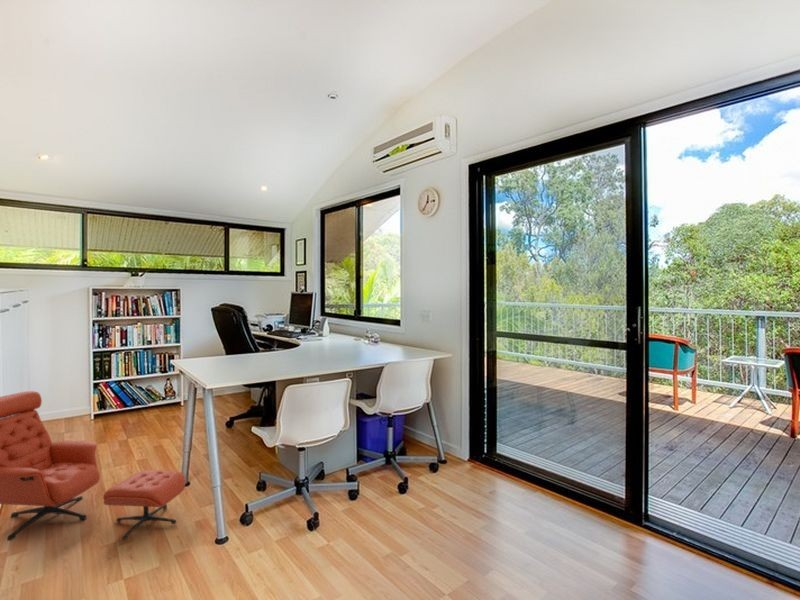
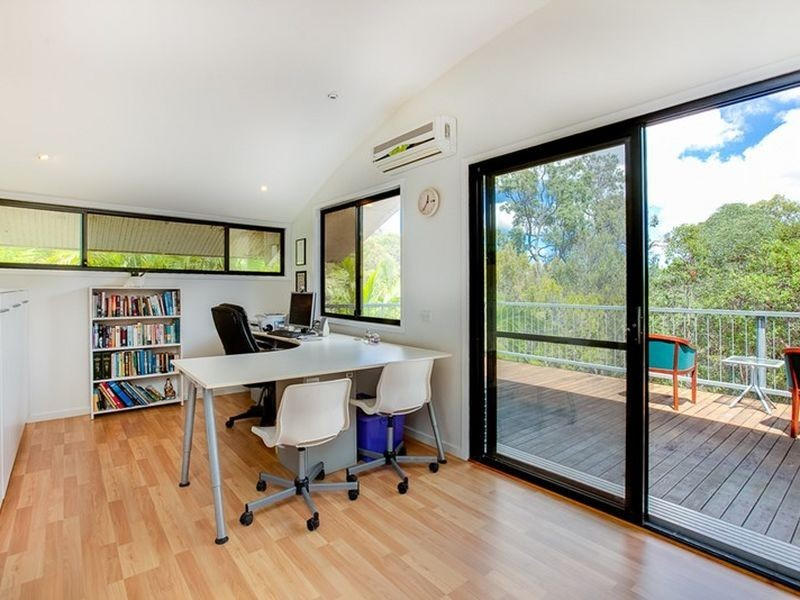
- armchair [0,390,186,542]
